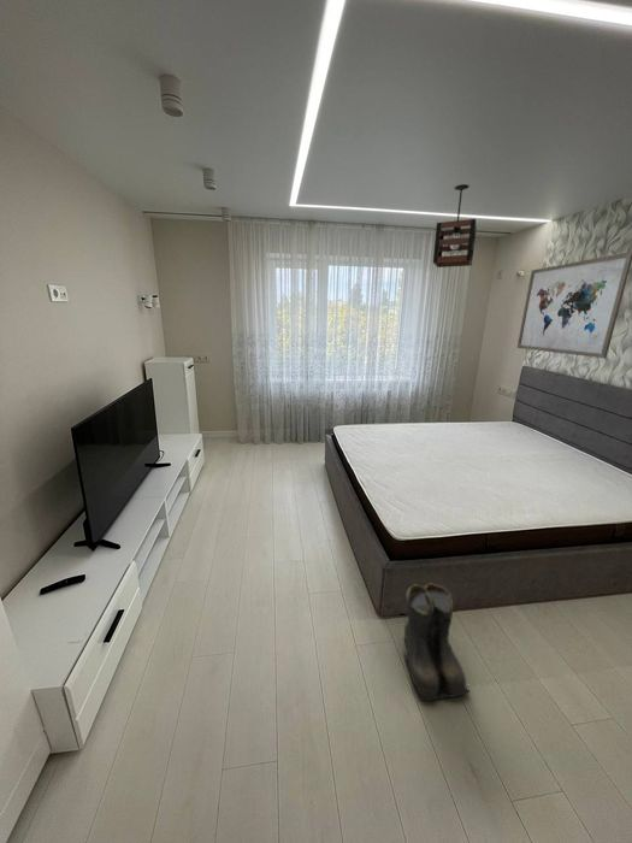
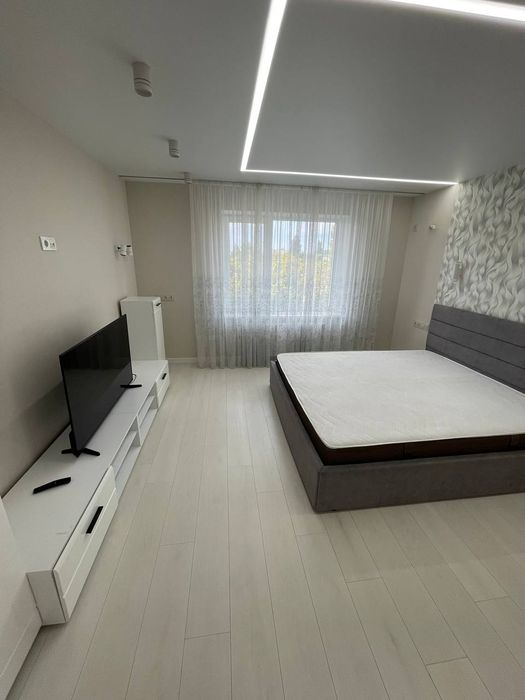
- wall art [516,250,632,360]
- boots [402,582,472,702]
- pendant light [432,183,478,269]
